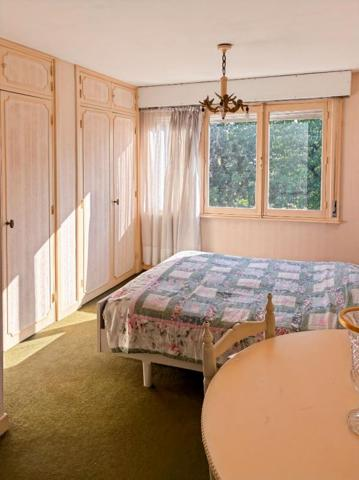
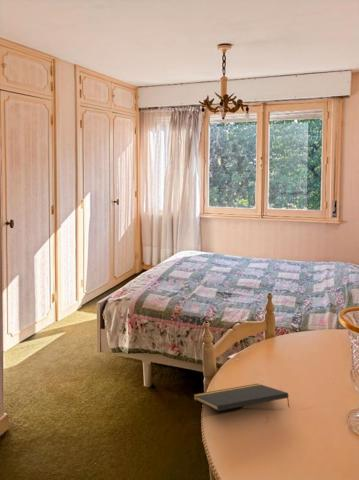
+ notepad [192,383,291,412]
